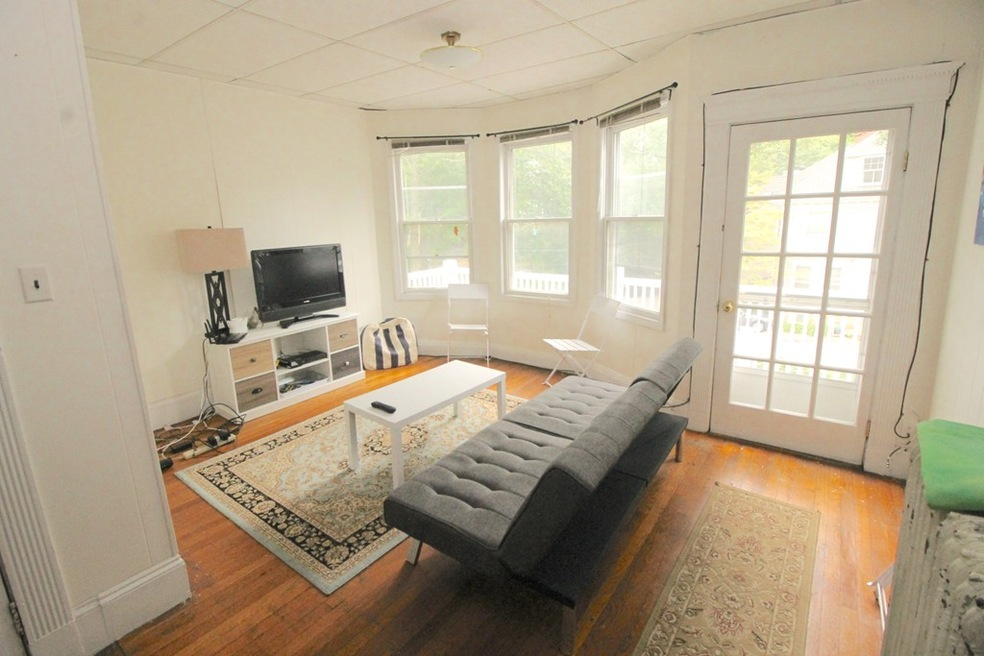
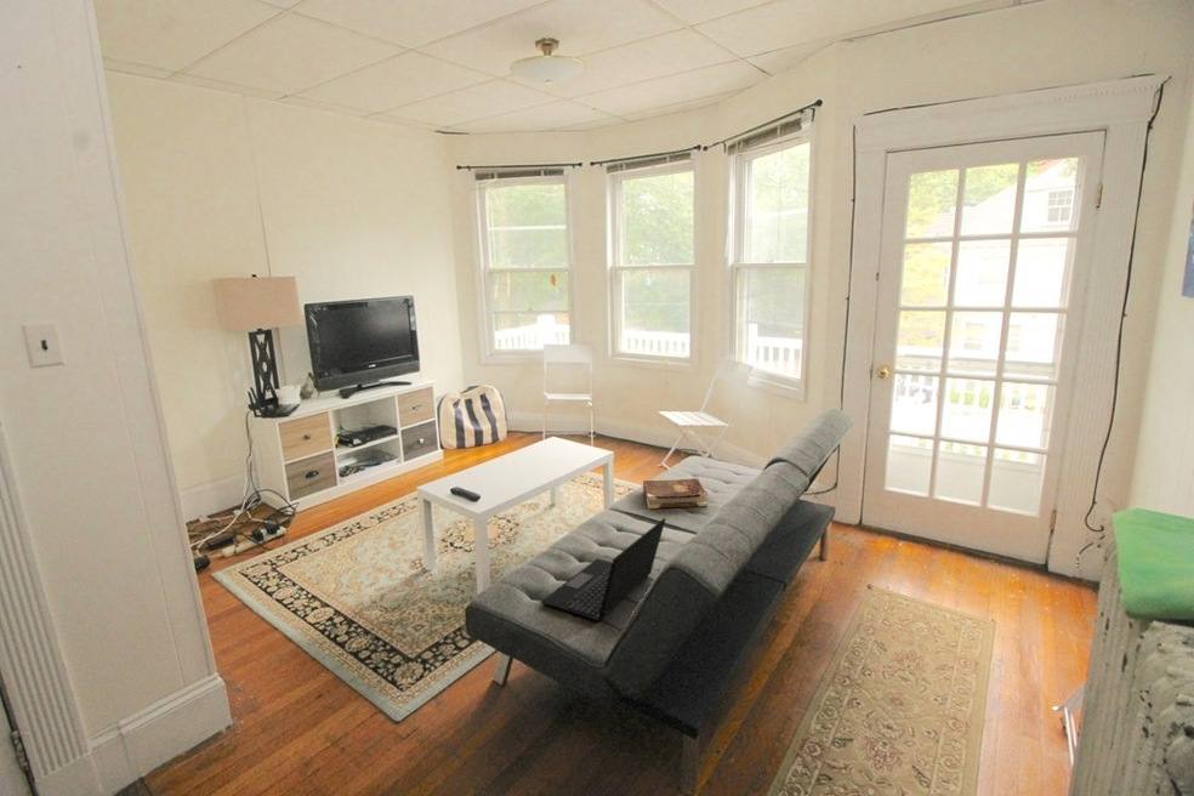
+ laptop [540,517,666,622]
+ book [642,477,709,510]
